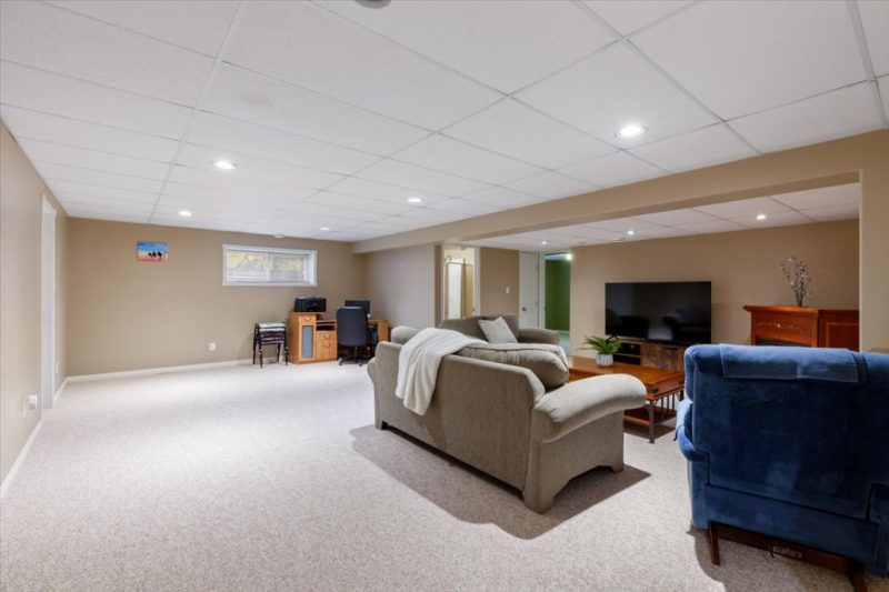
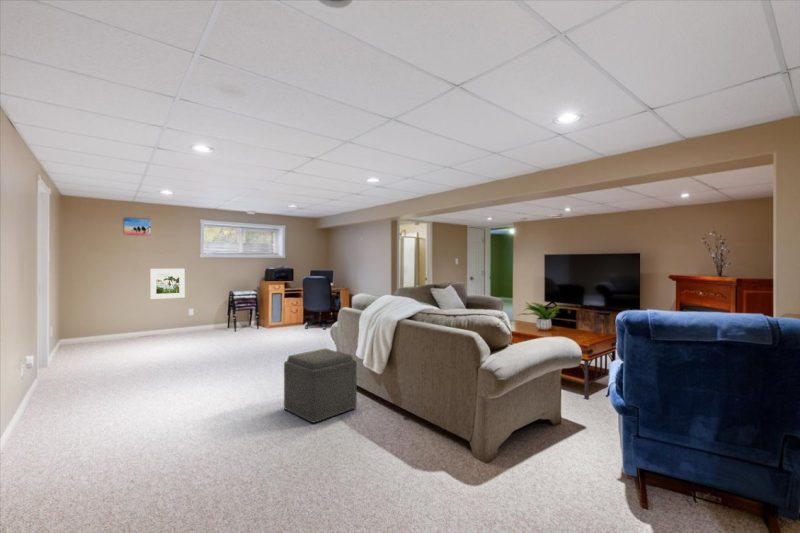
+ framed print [149,268,186,300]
+ ottoman [283,347,358,424]
